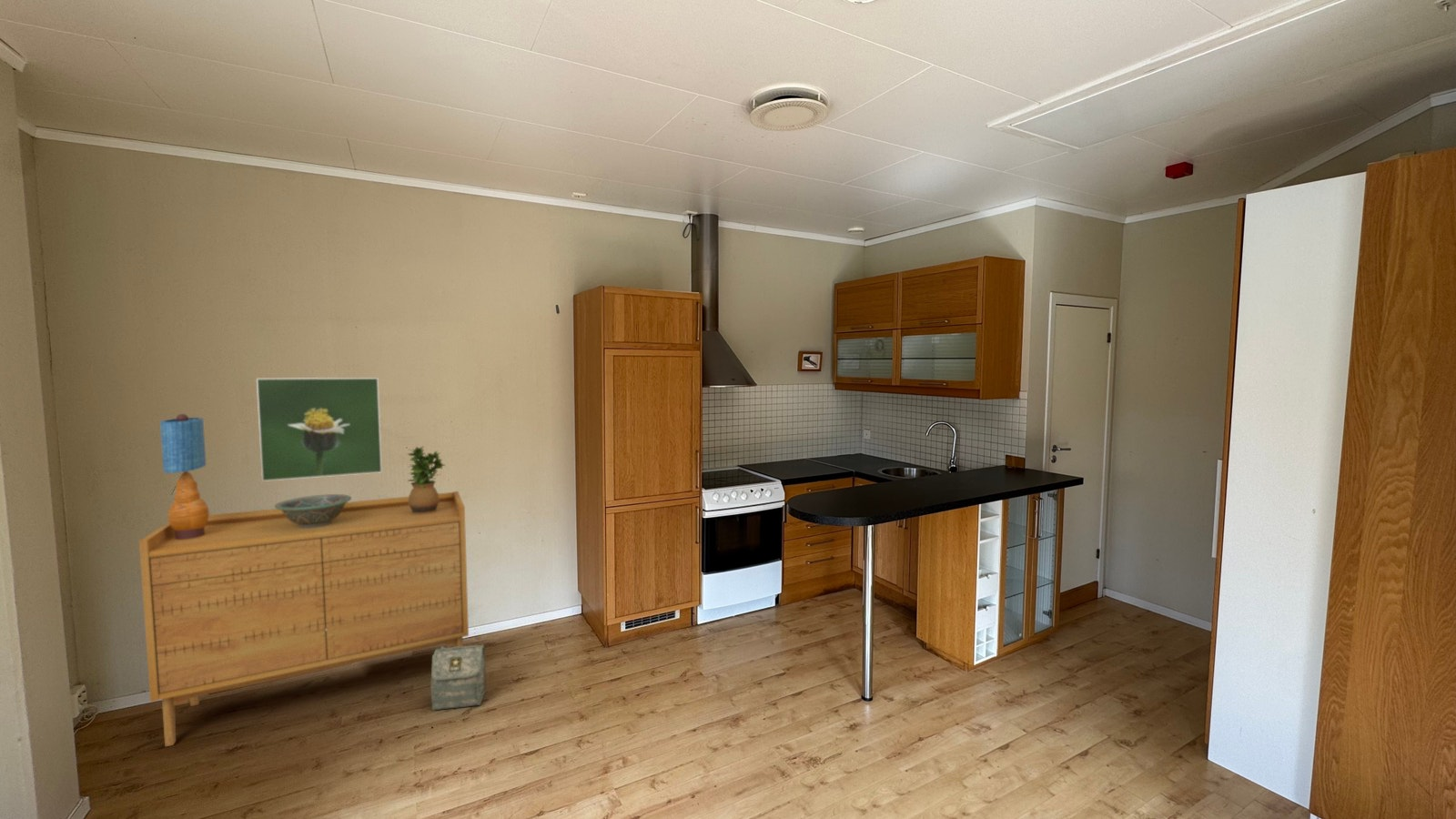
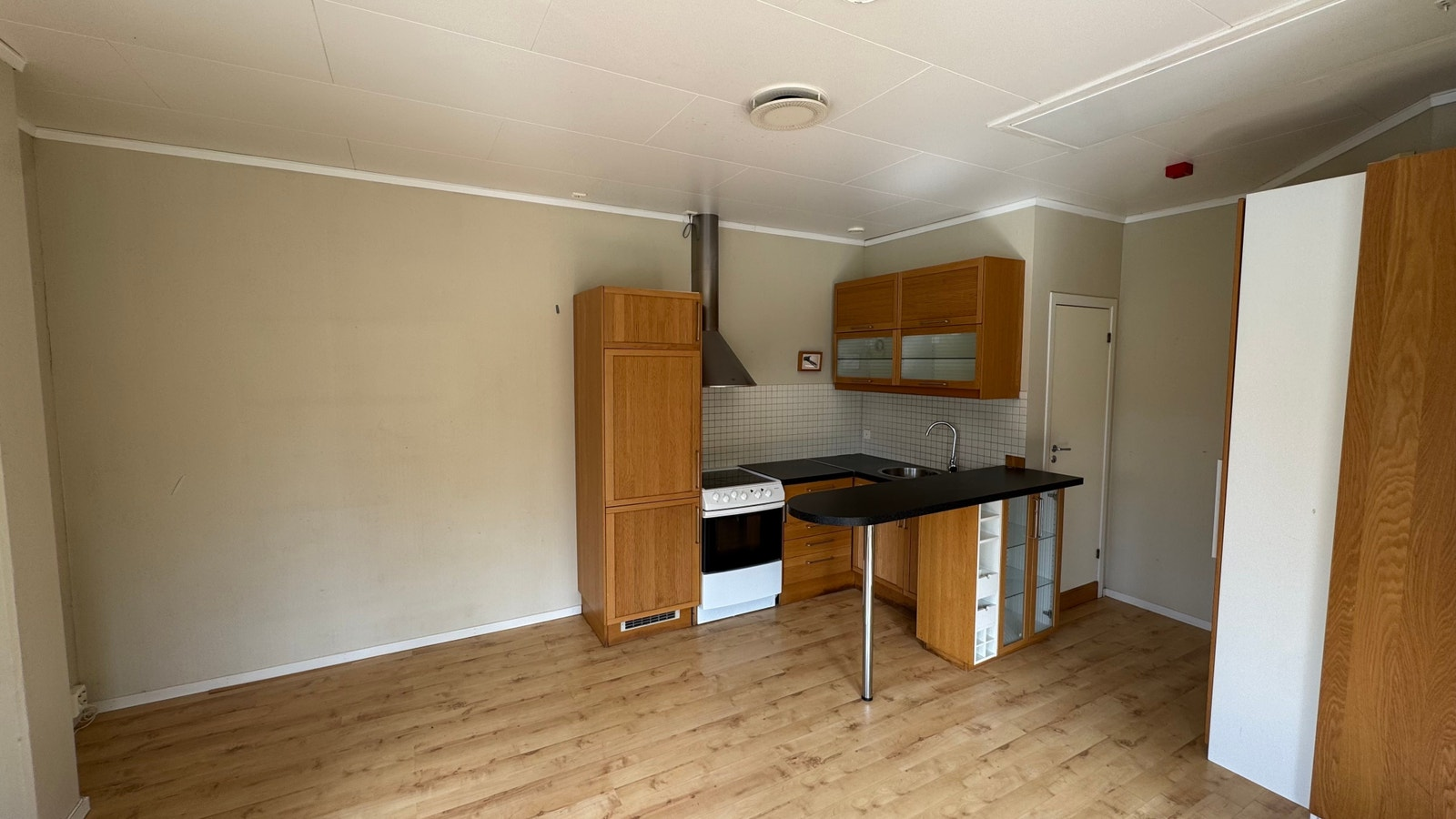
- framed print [256,377,383,482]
- bag [430,644,487,712]
- potted plant [407,445,447,515]
- table lamp [159,413,210,540]
- decorative bowl [274,493,352,528]
- sideboard [138,490,470,748]
